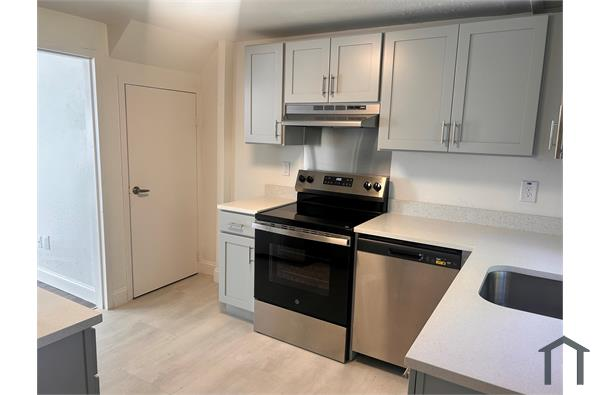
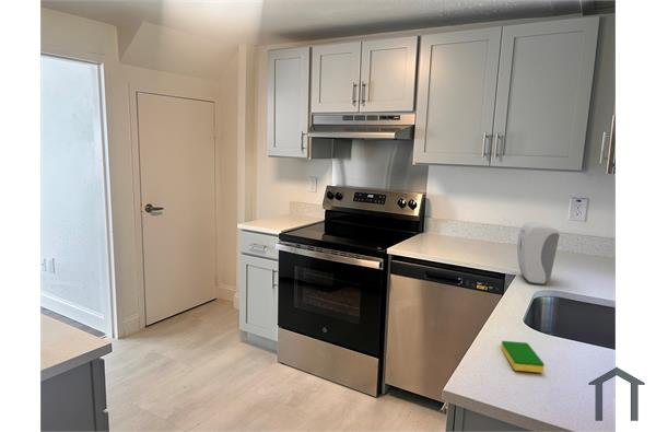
+ soap dispenser [516,221,561,284]
+ dish sponge [500,340,546,374]
